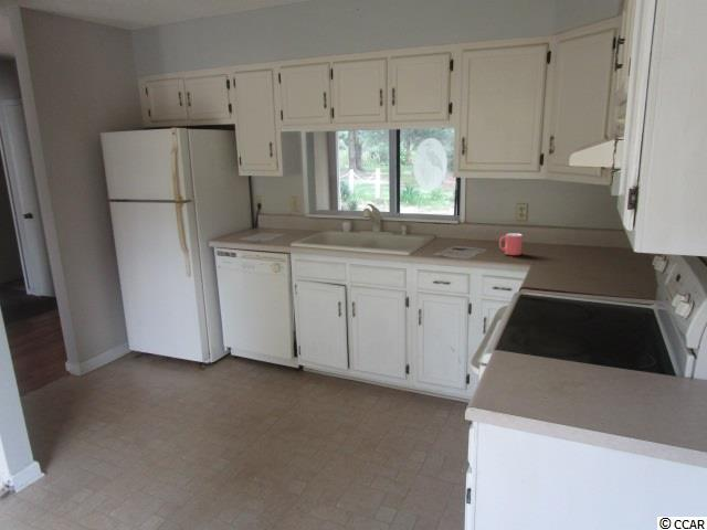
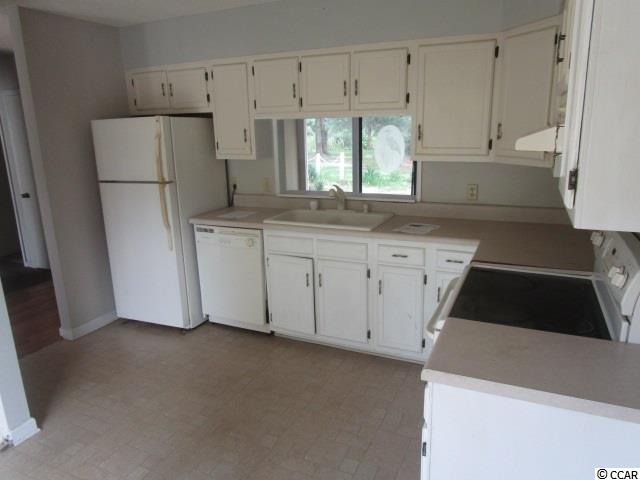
- mug [498,232,524,256]
